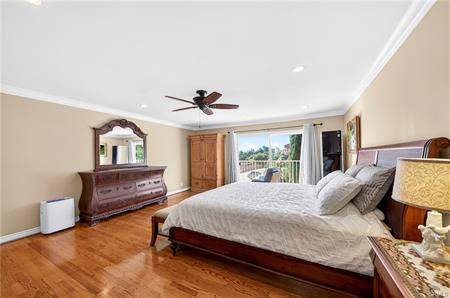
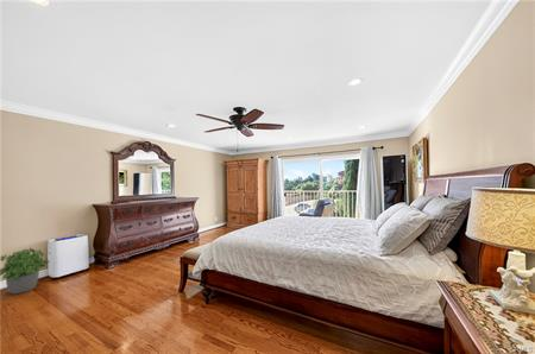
+ potted plant [0,247,51,296]
